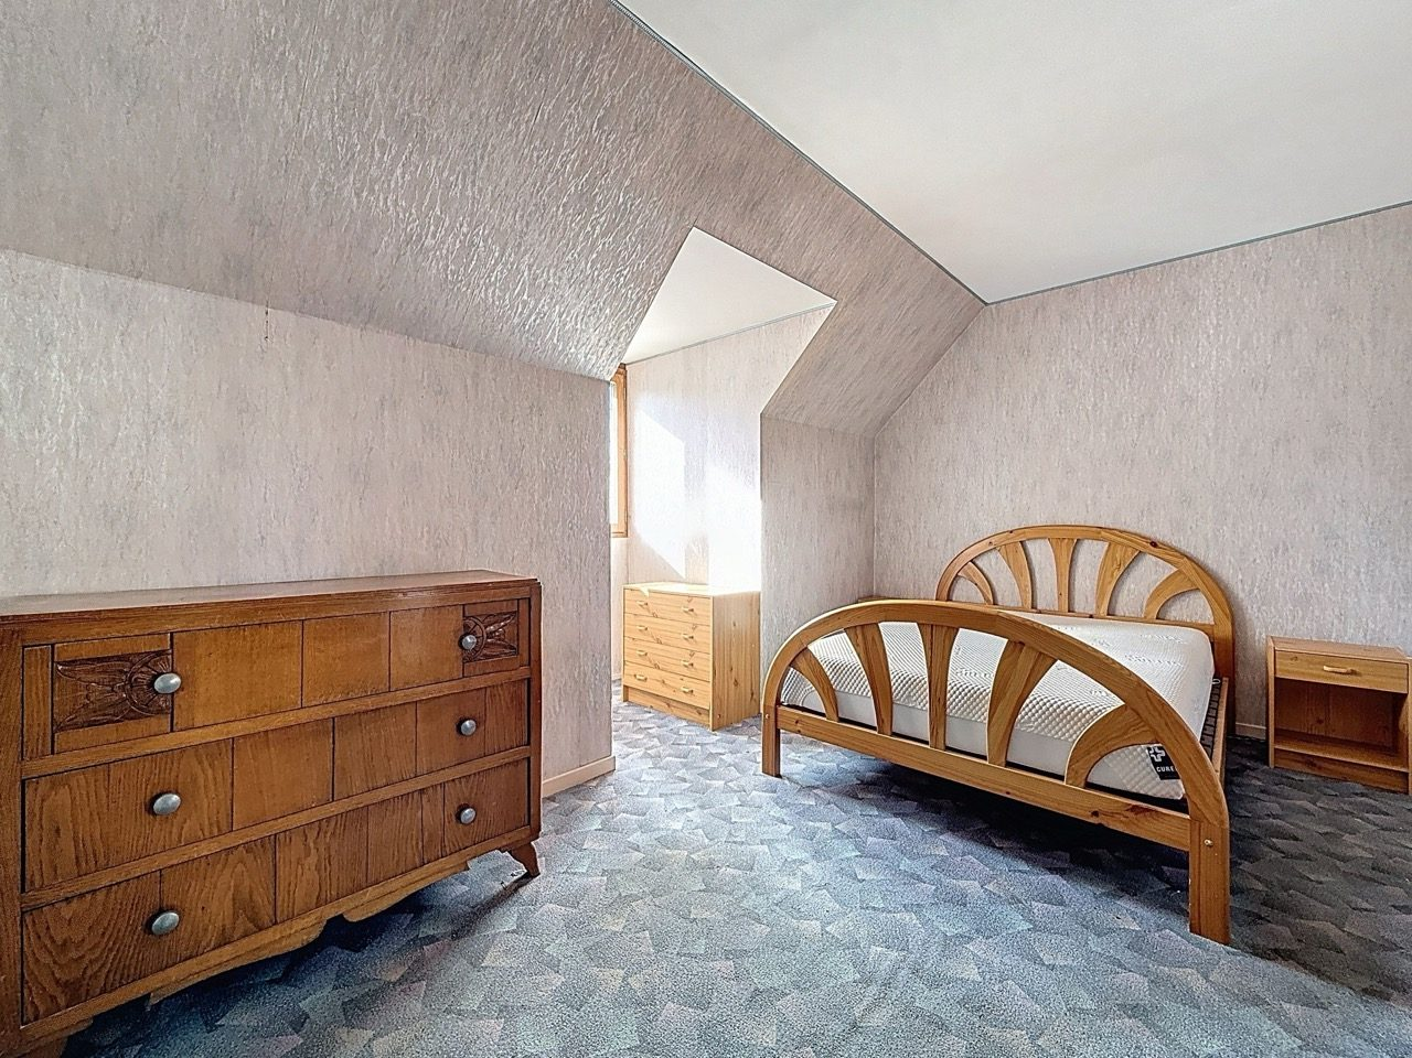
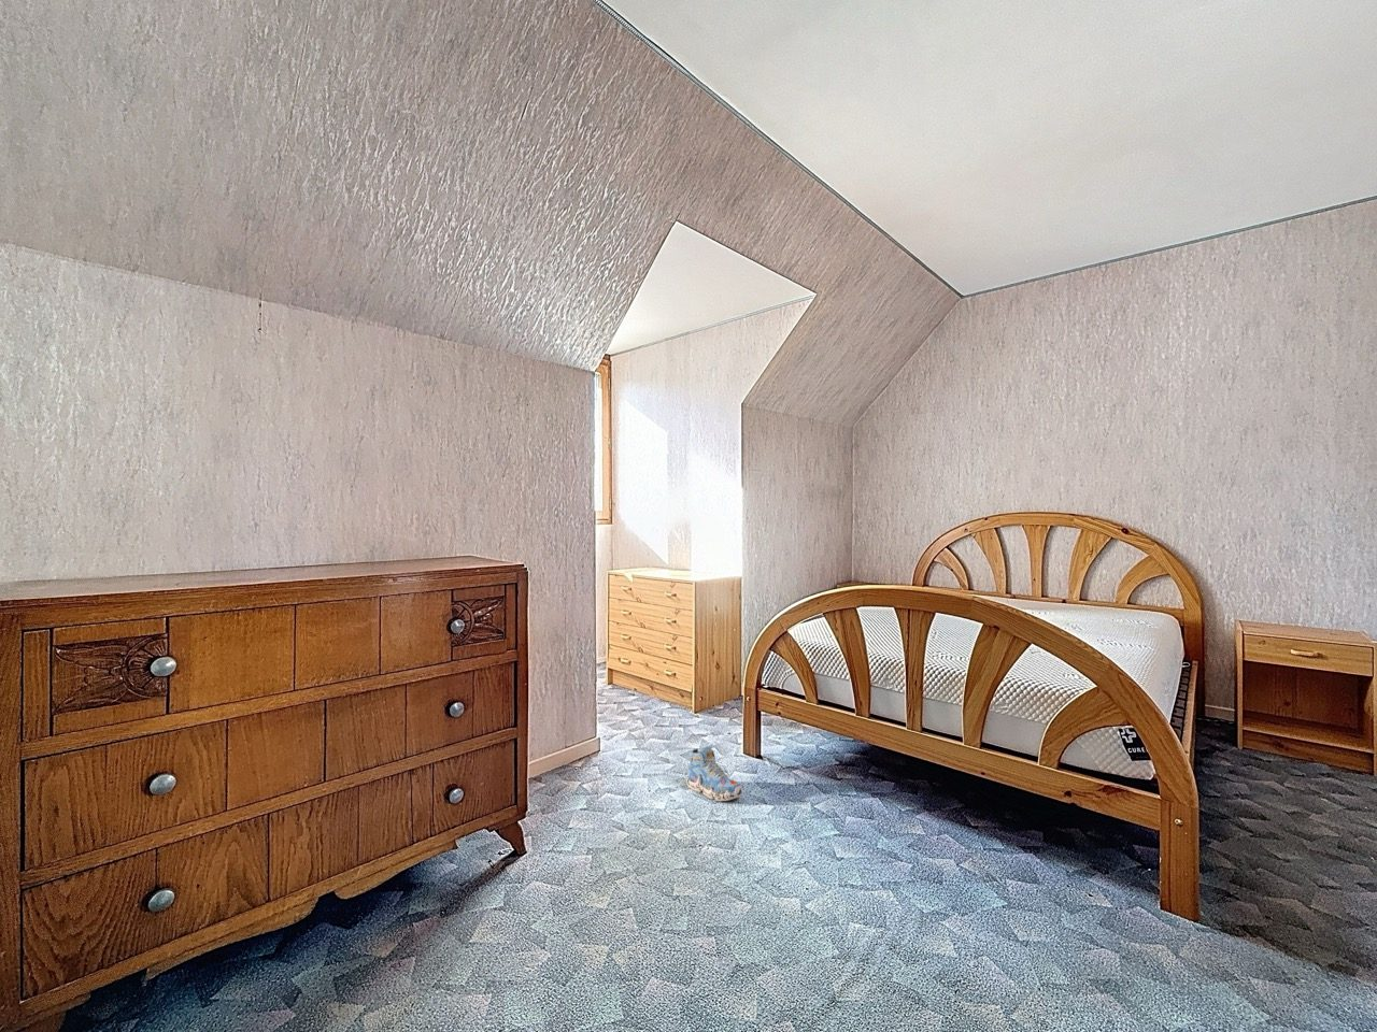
+ shoe [685,745,744,802]
